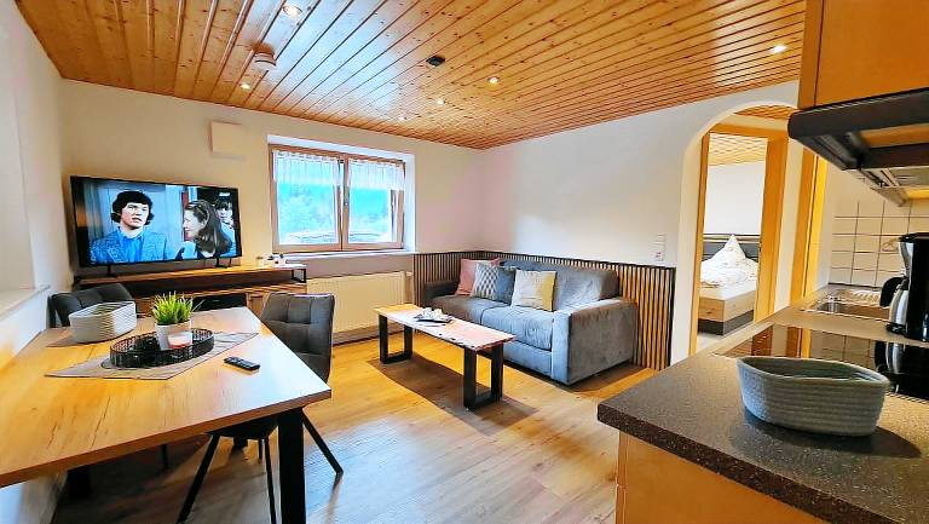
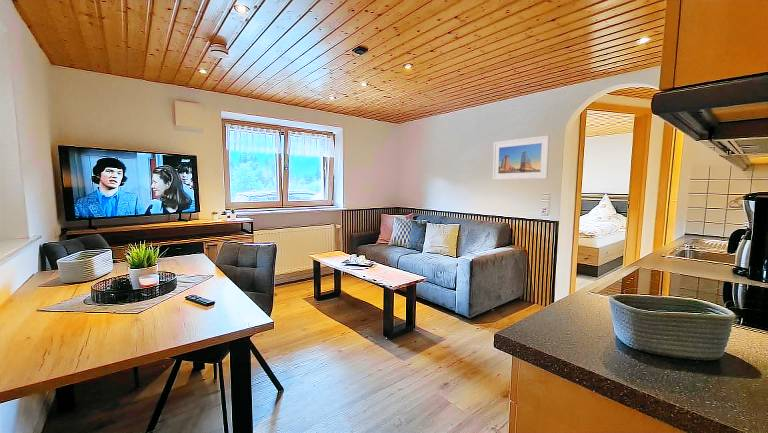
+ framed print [492,134,551,181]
